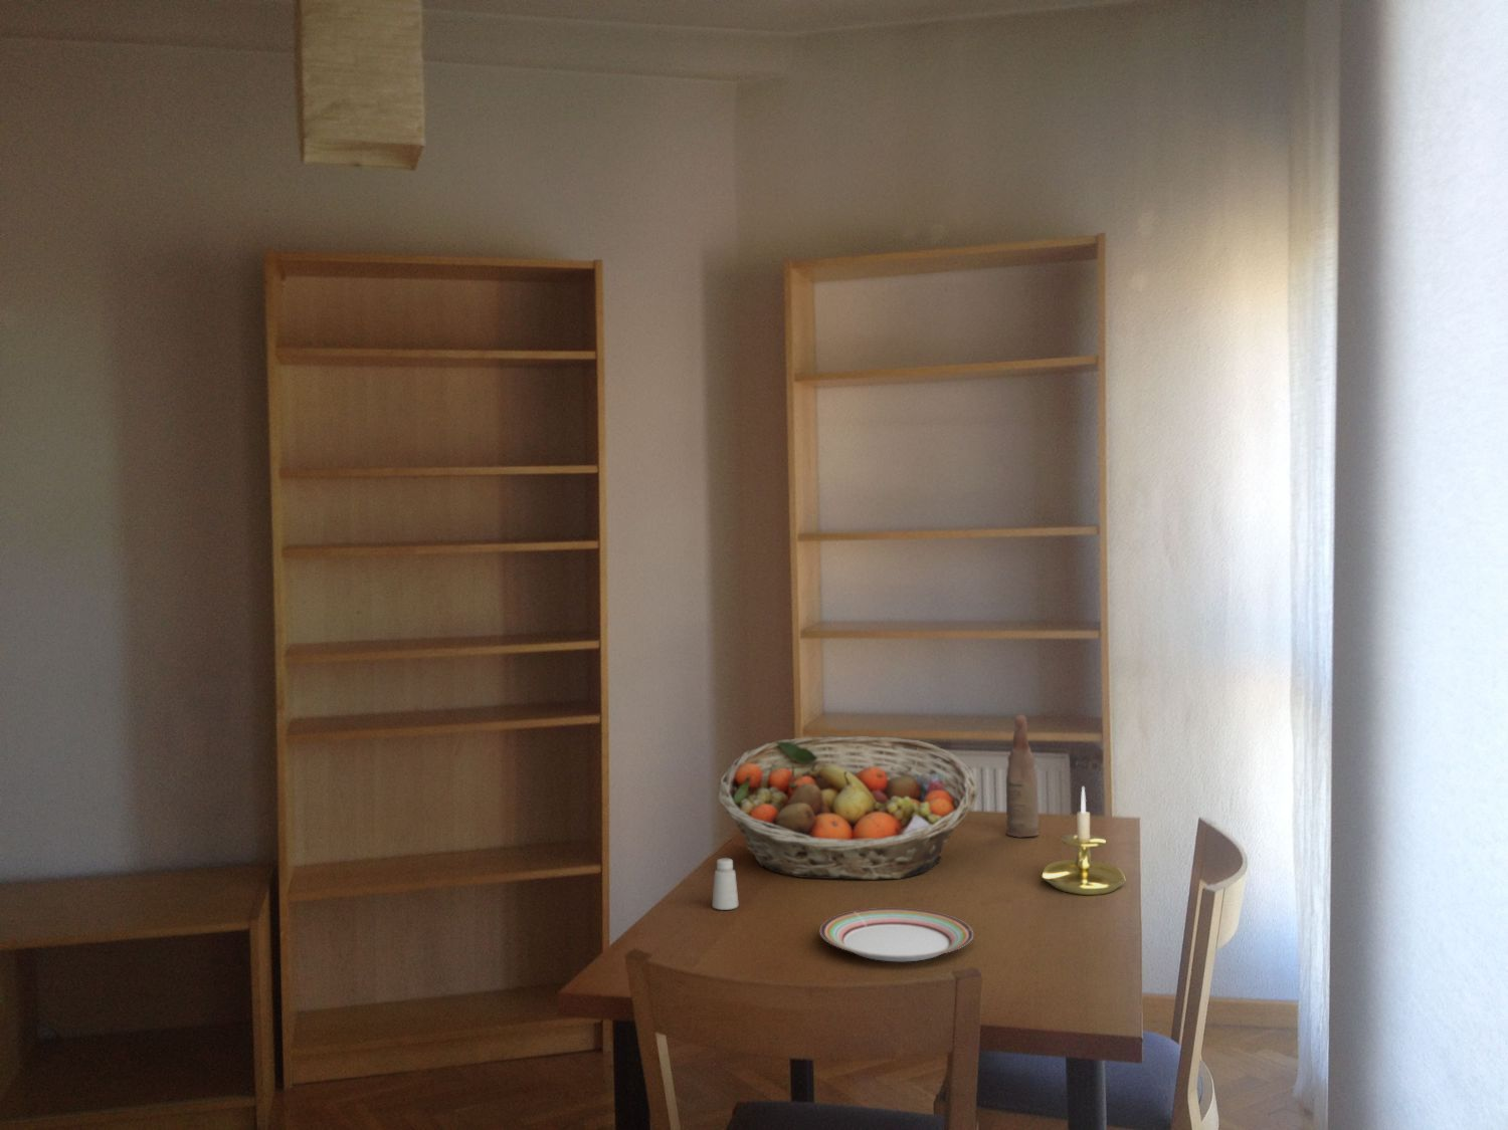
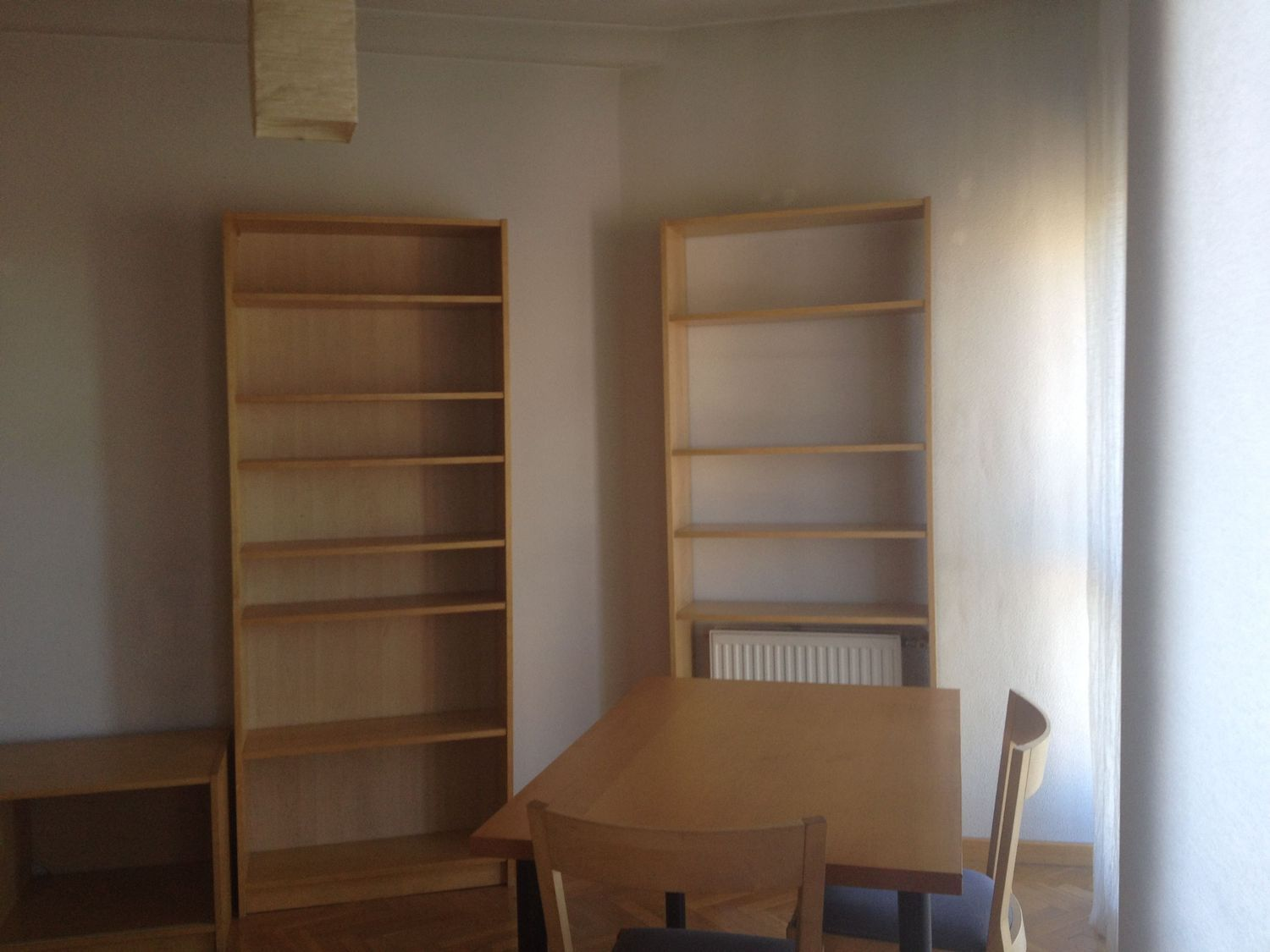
- plate [819,907,974,963]
- saltshaker [711,857,739,912]
- fruit basket [717,735,978,881]
- bottle [1006,713,1039,839]
- candle holder [1041,786,1126,896]
